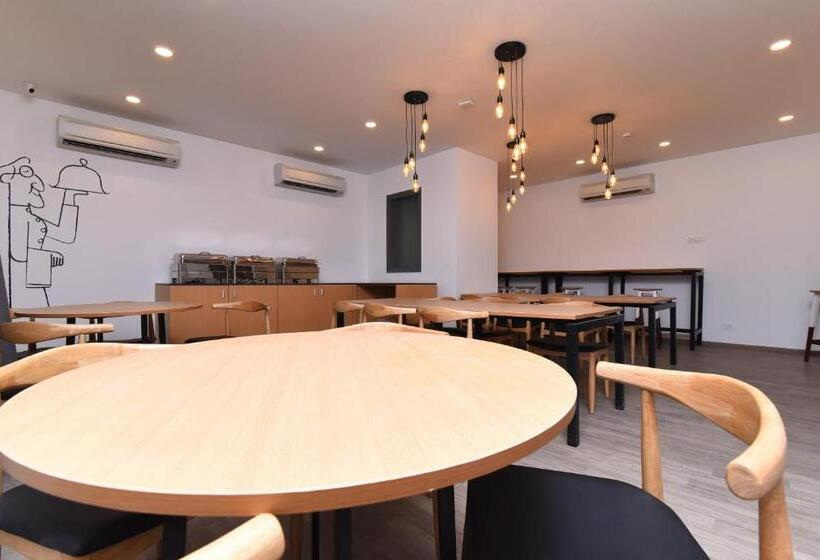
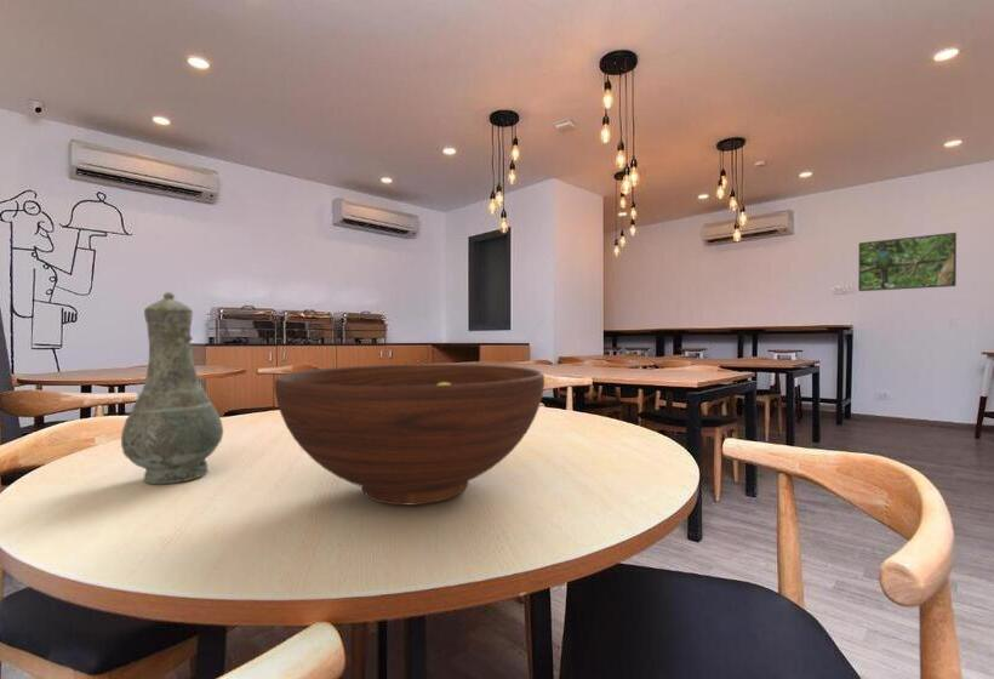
+ fruit bowl [274,363,545,506]
+ vase [120,291,224,485]
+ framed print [857,232,958,292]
